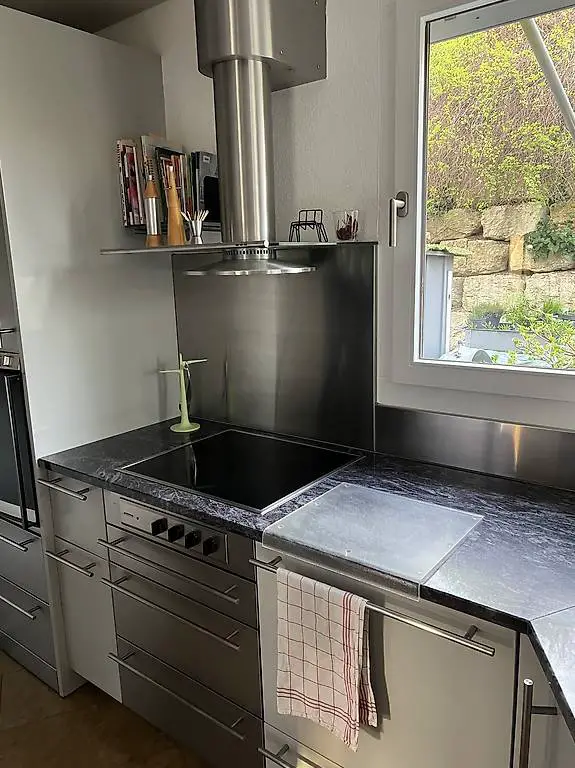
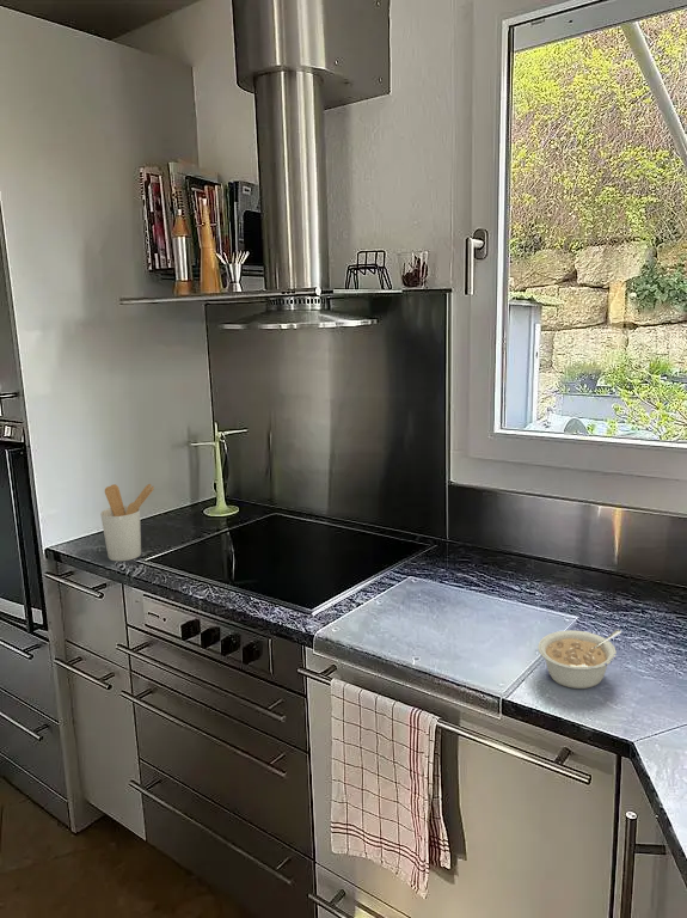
+ utensil holder [99,483,155,562]
+ legume [536,629,622,690]
